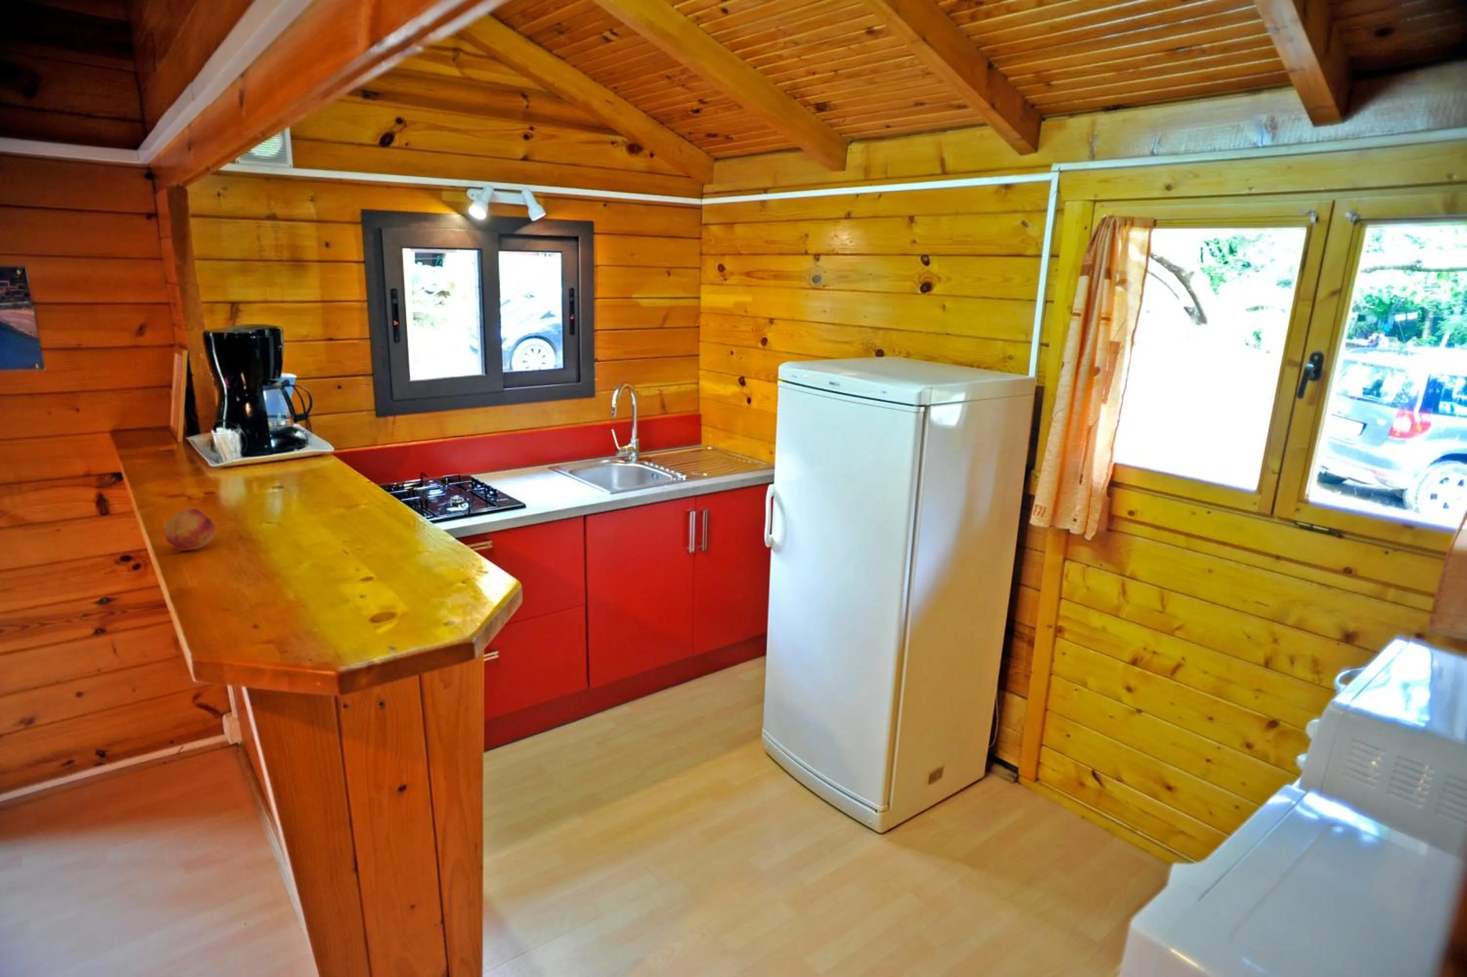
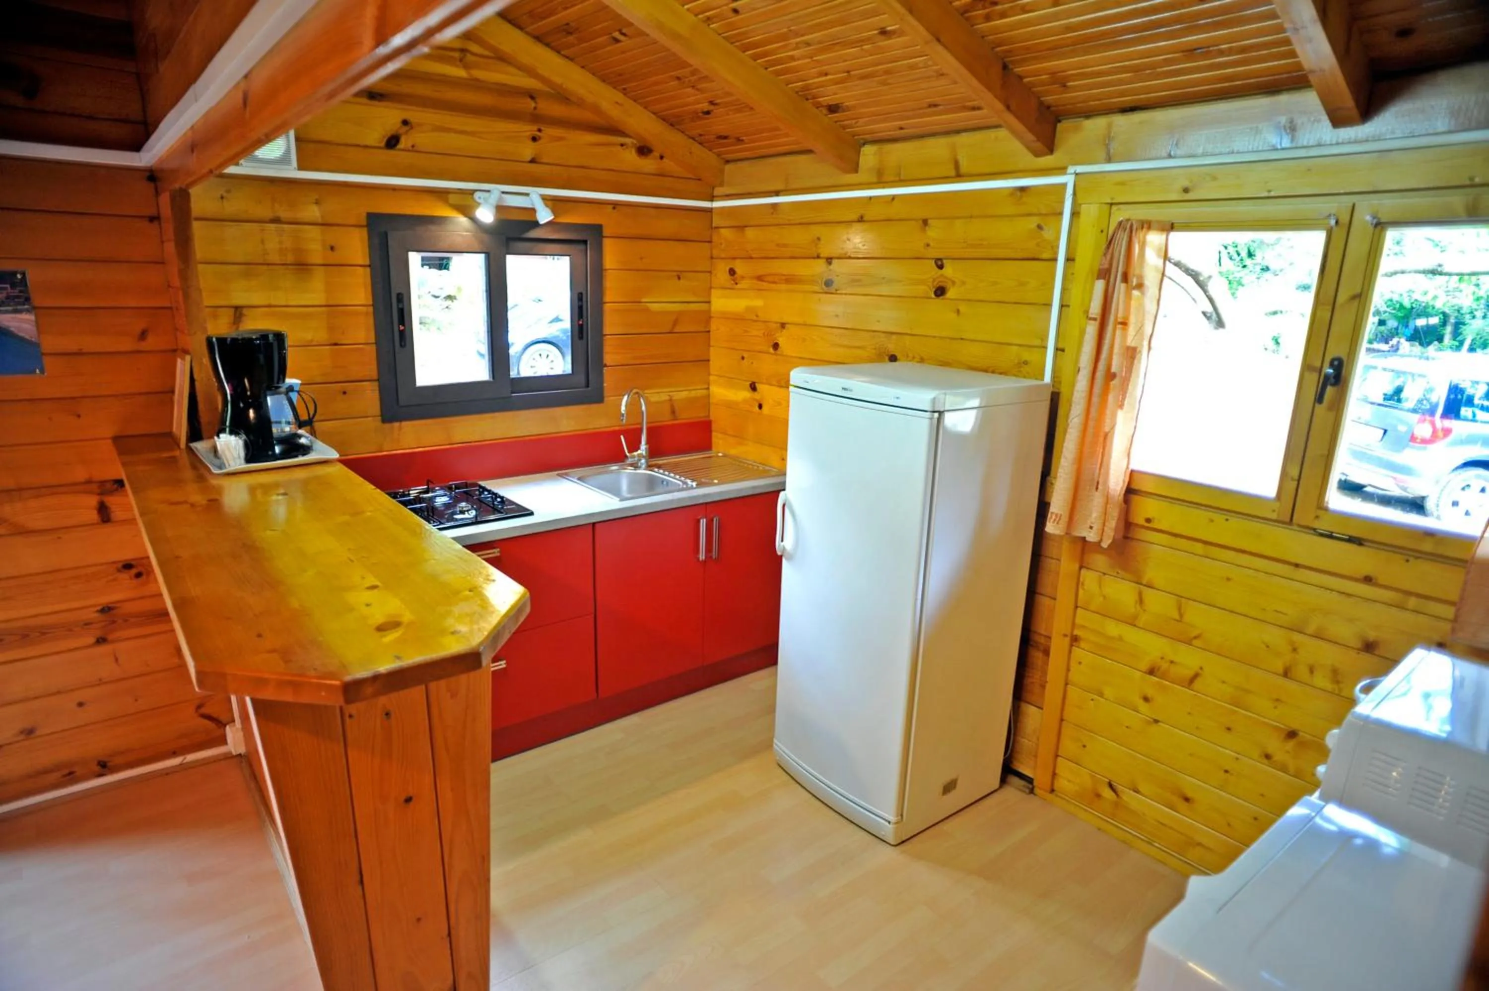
- fruit [165,508,216,551]
